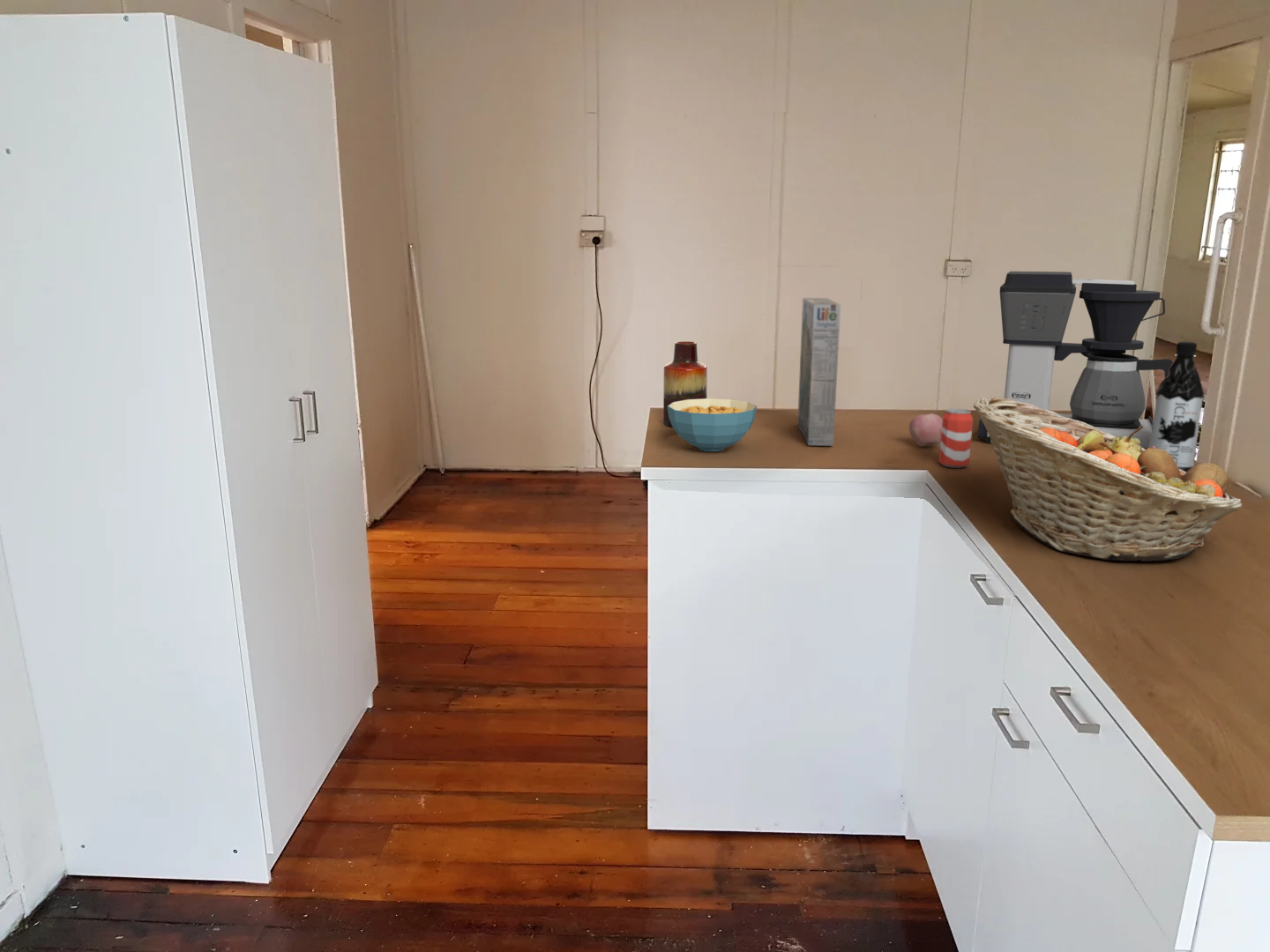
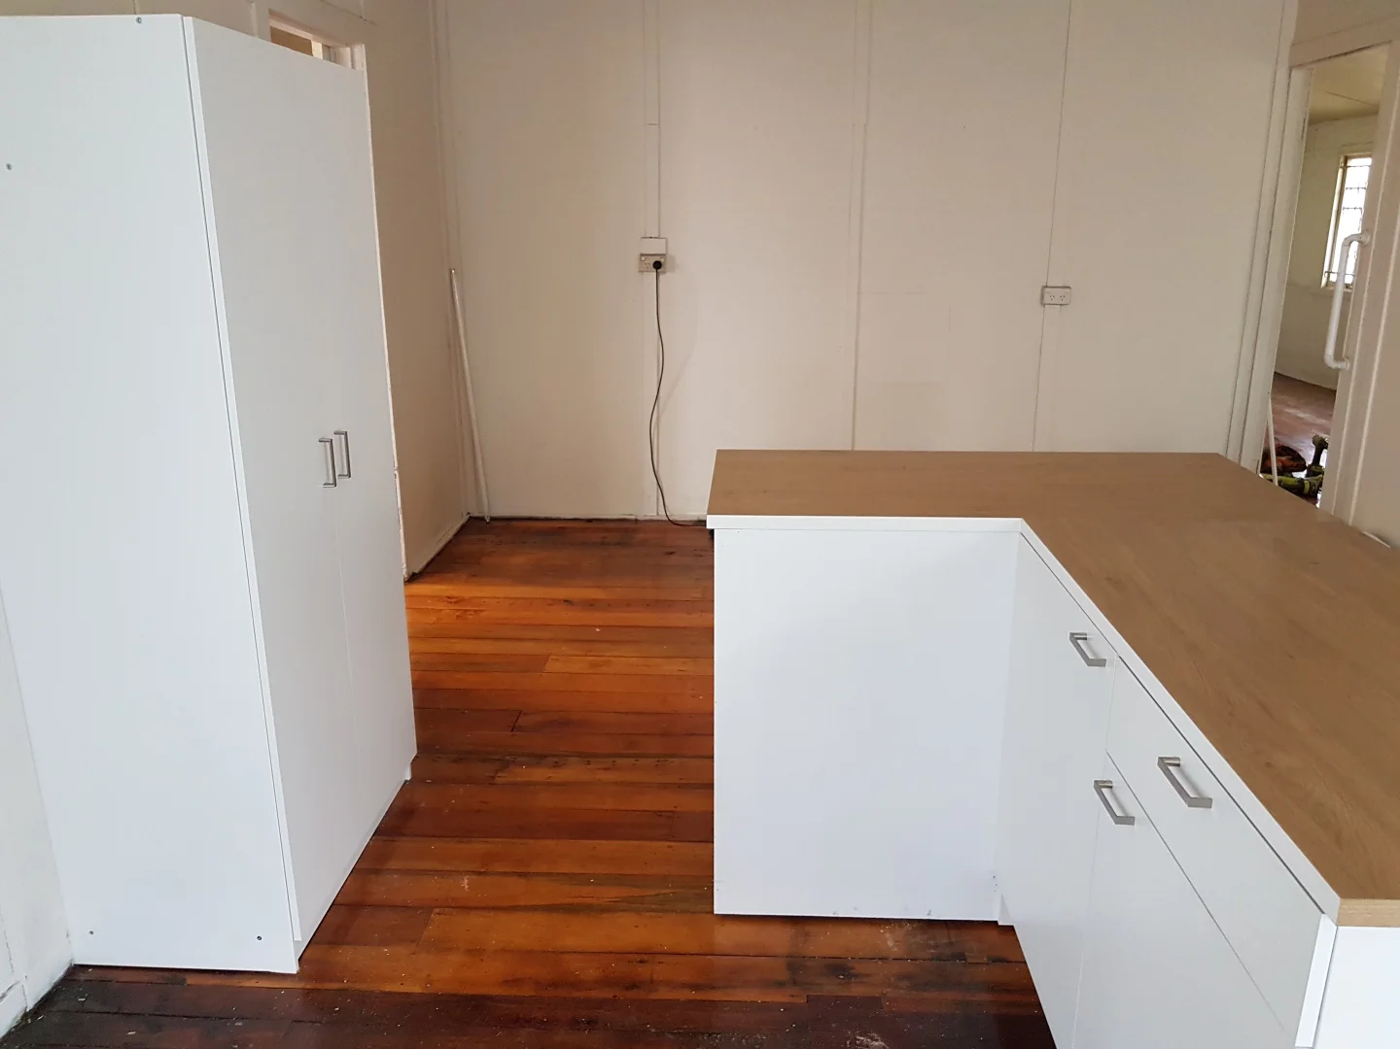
- fruit basket [973,396,1243,562]
- vase [662,340,708,428]
- apple [908,413,943,447]
- cereal box [796,297,841,446]
- water bottle [1149,340,1206,472]
- coffee maker [977,271,1174,450]
- cereal bowl [668,398,758,452]
- beverage can [938,407,974,469]
